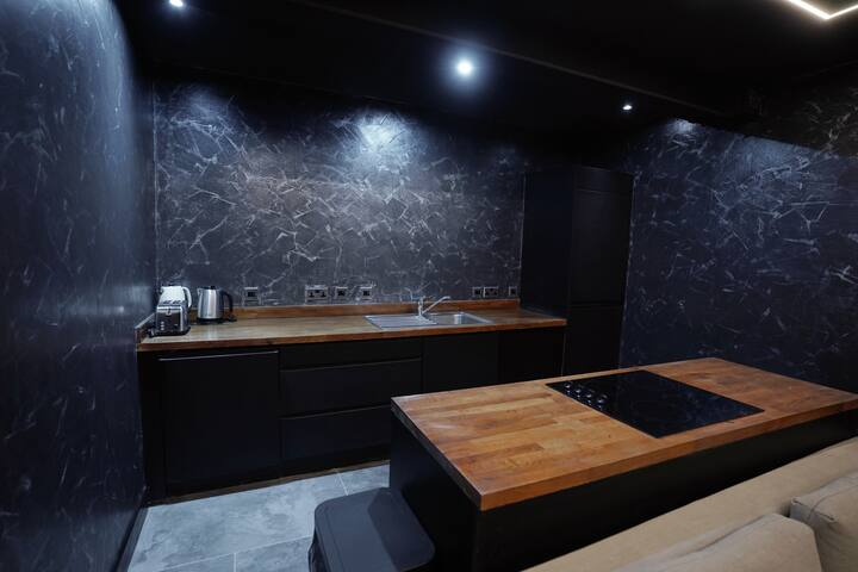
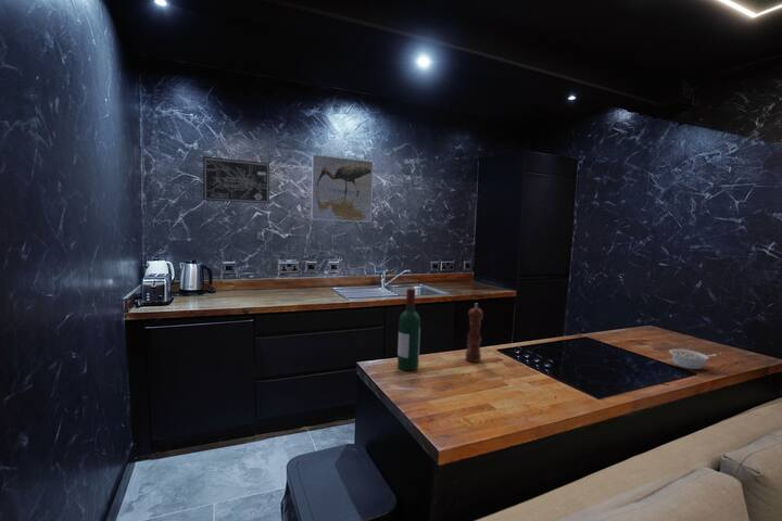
+ wine bottle [396,288,421,371]
+ pepper mill [465,303,484,364]
+ legume [668,348,717,370]
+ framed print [310,153,374,224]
+ wall art [202,155,270,205]
